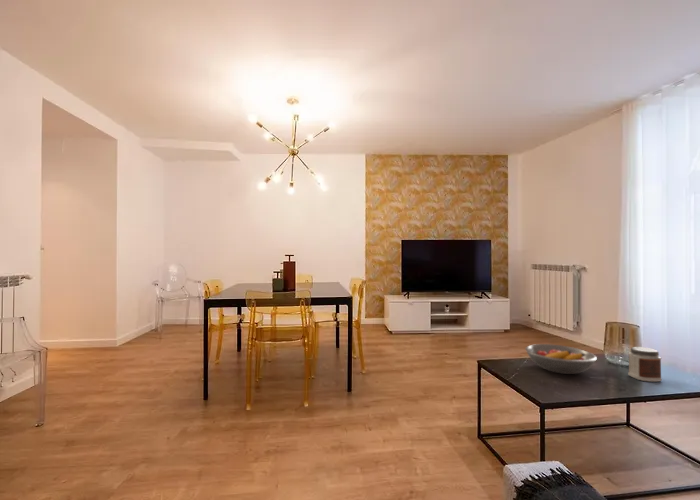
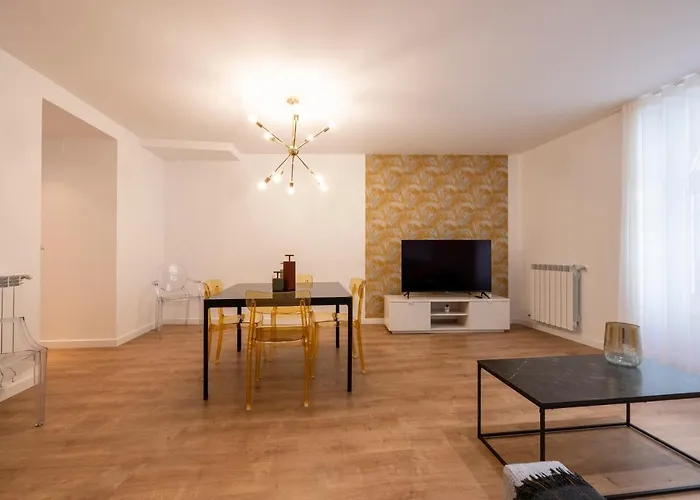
- jar [627,346,663,383]
- fruit bowl [524,343,598,375]
